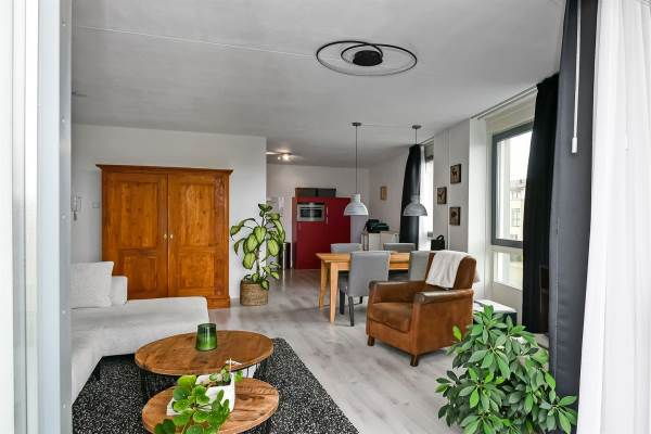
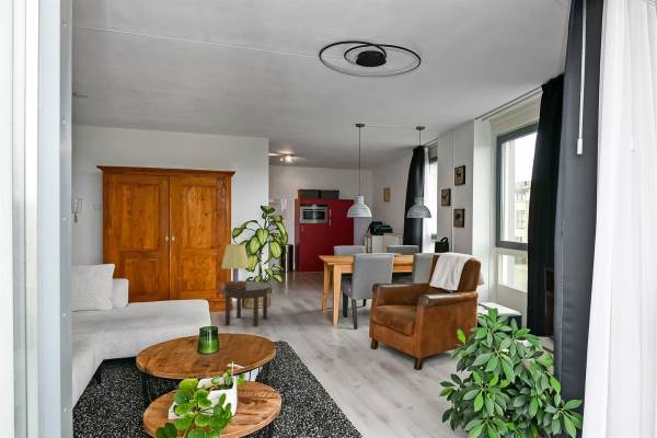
+ side table [220,280,273,327]
+ table lamp [220,243,251,289]
